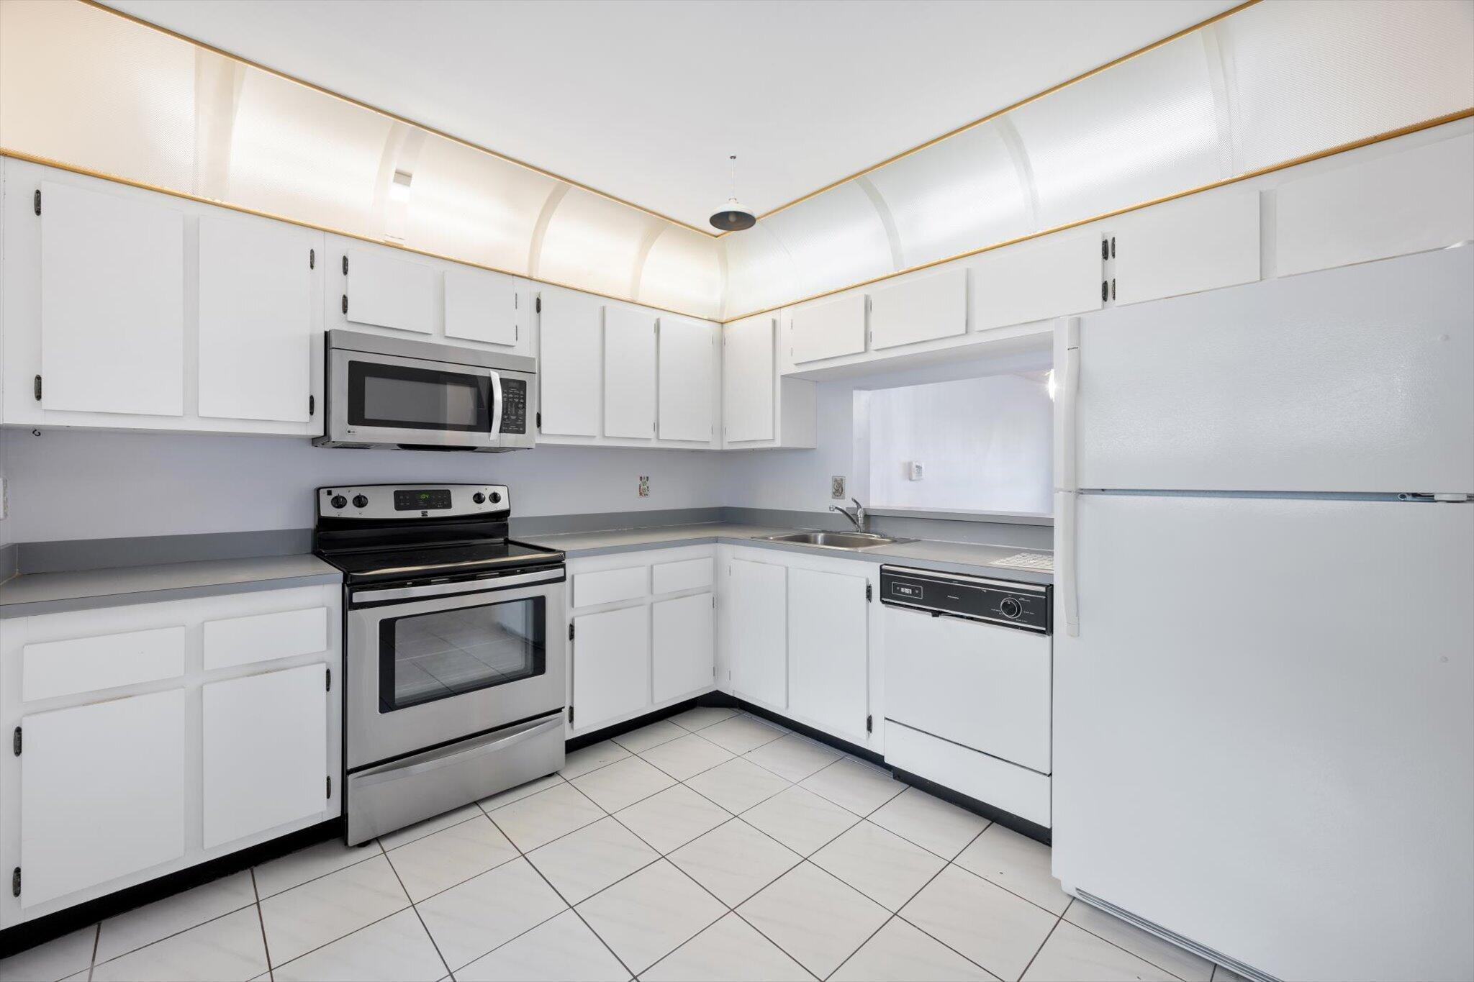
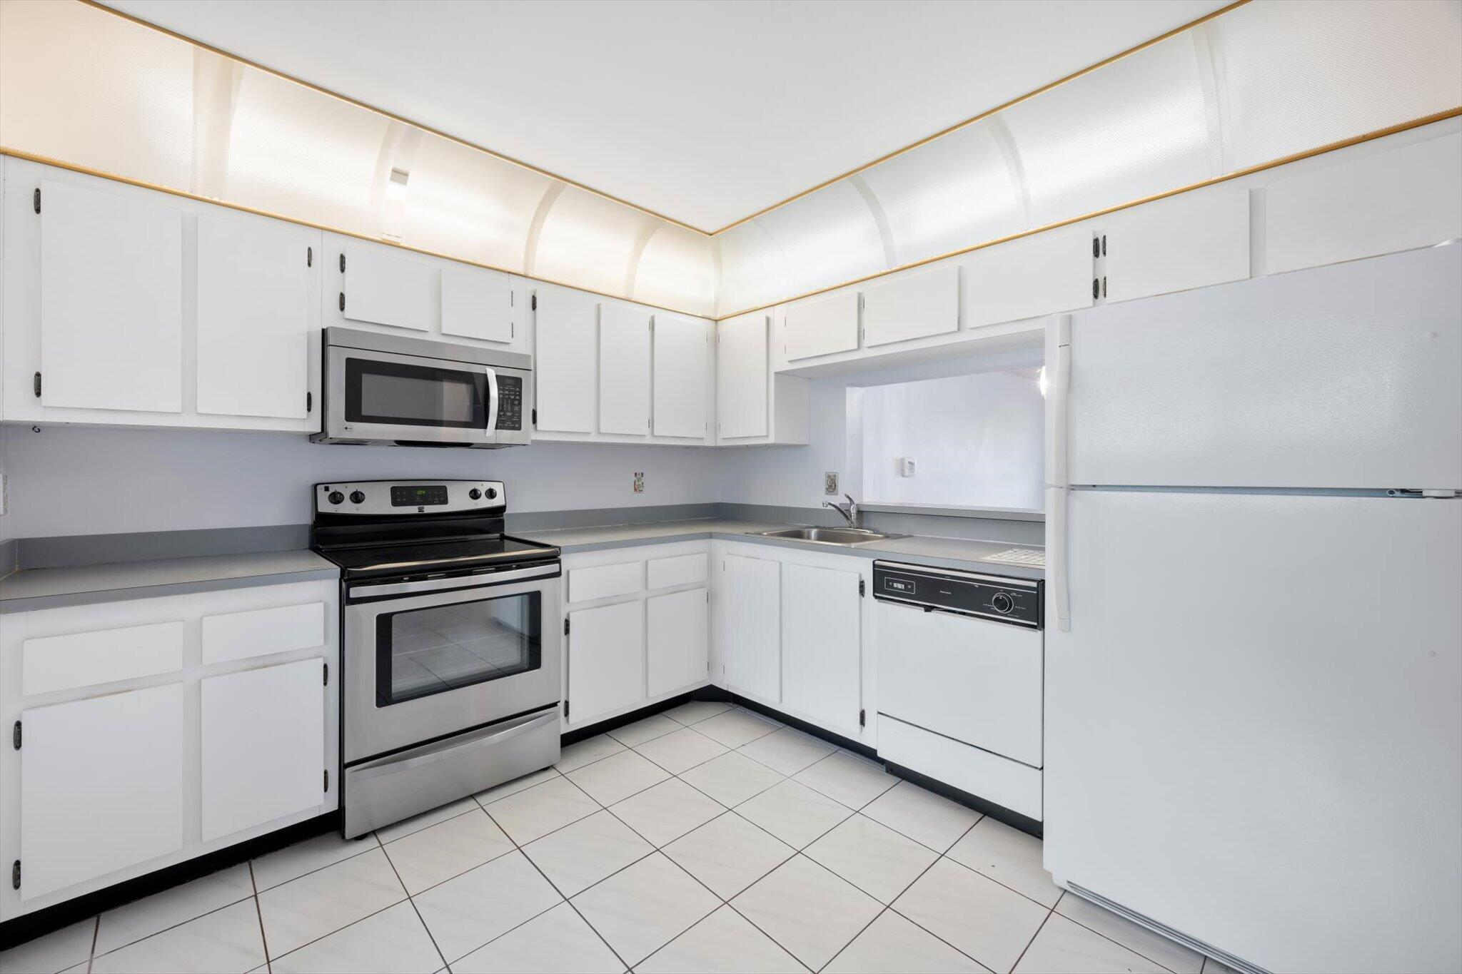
- pendant light [709,153,757,231]
